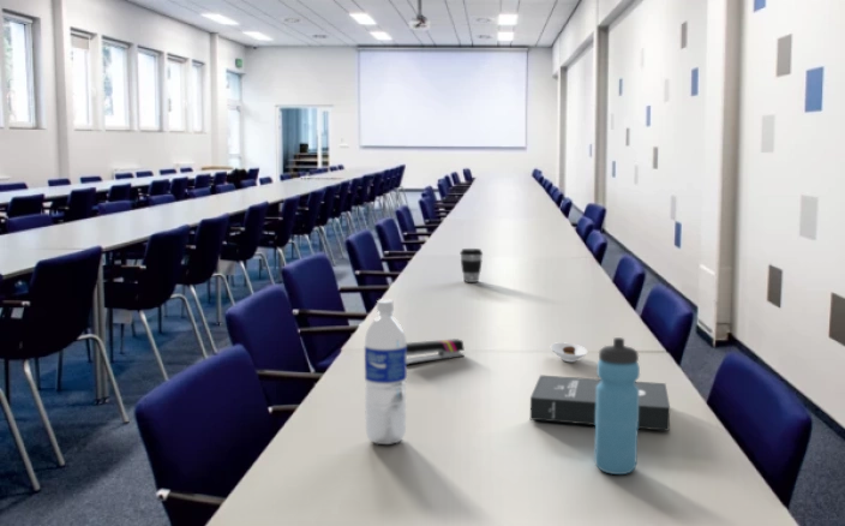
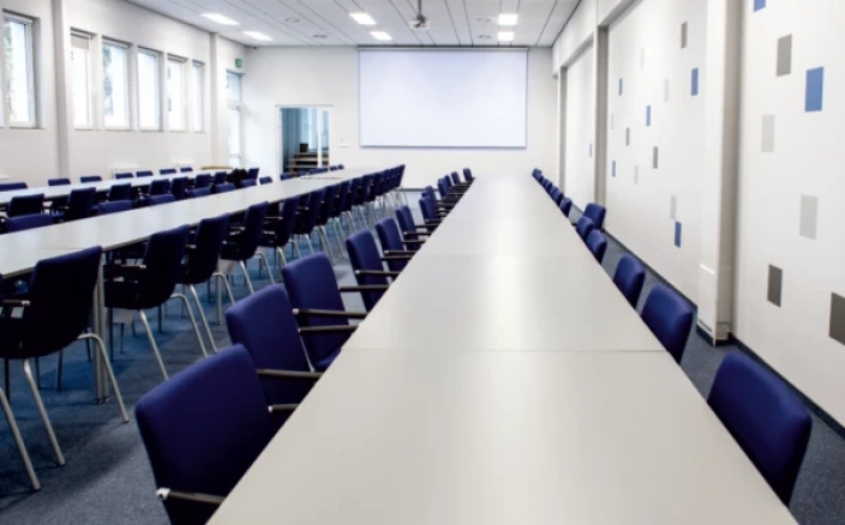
- saucer [550,341,588,363]
- water bottle [593,336,641,476]
- booklet [529,373,671,432]
- coffee cup [459,247,484,283]
- water bottle [364,298,408,446]
- stapler [406,337,466,366]
